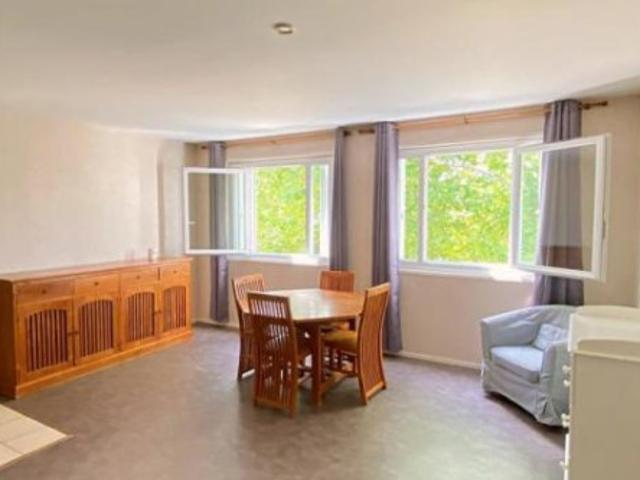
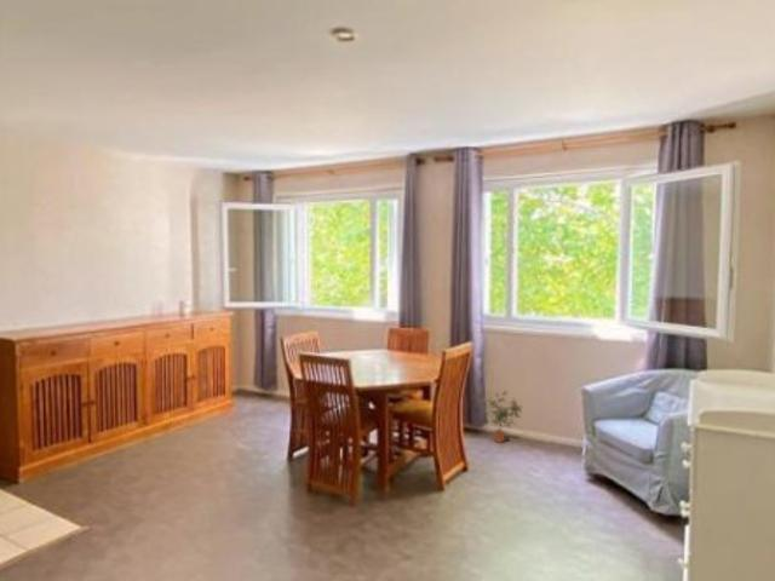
+ potted plant [478,390,523,444]
